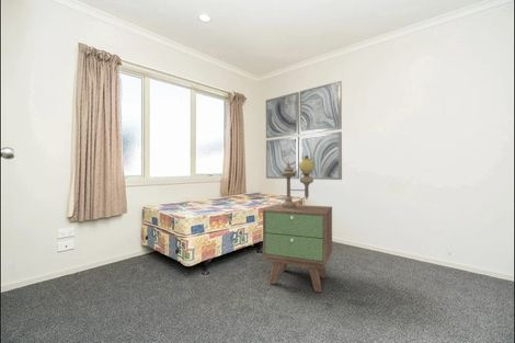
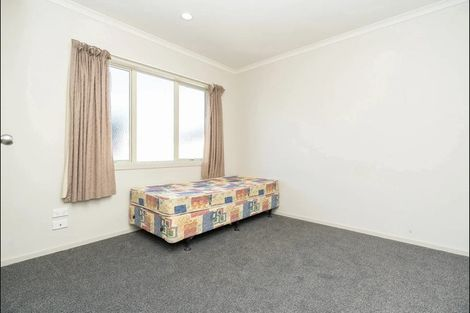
- table lamp [281,156,314,209]
- wall art [265,80,343,181]
- nightstand [262,203,333,294]
